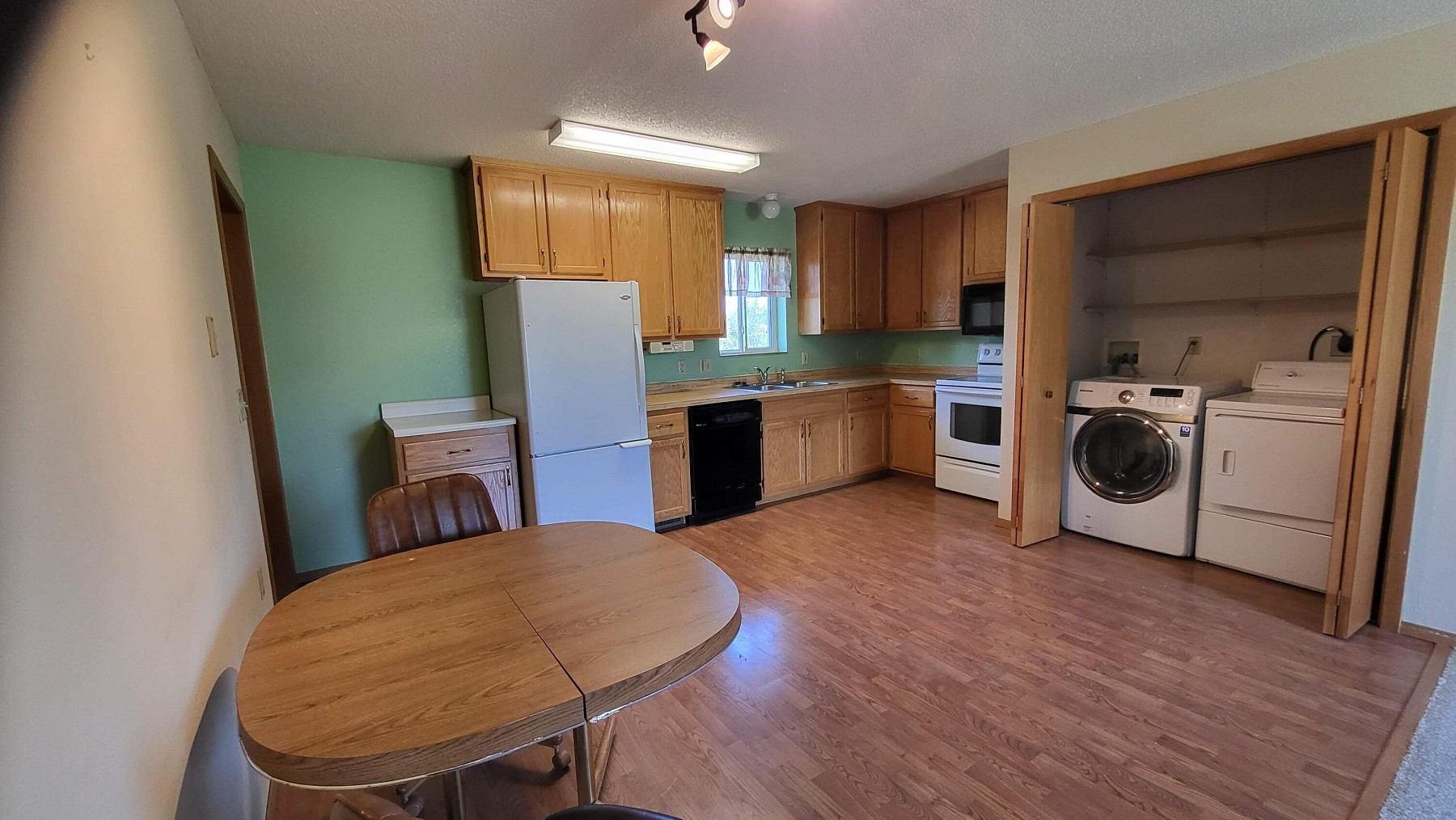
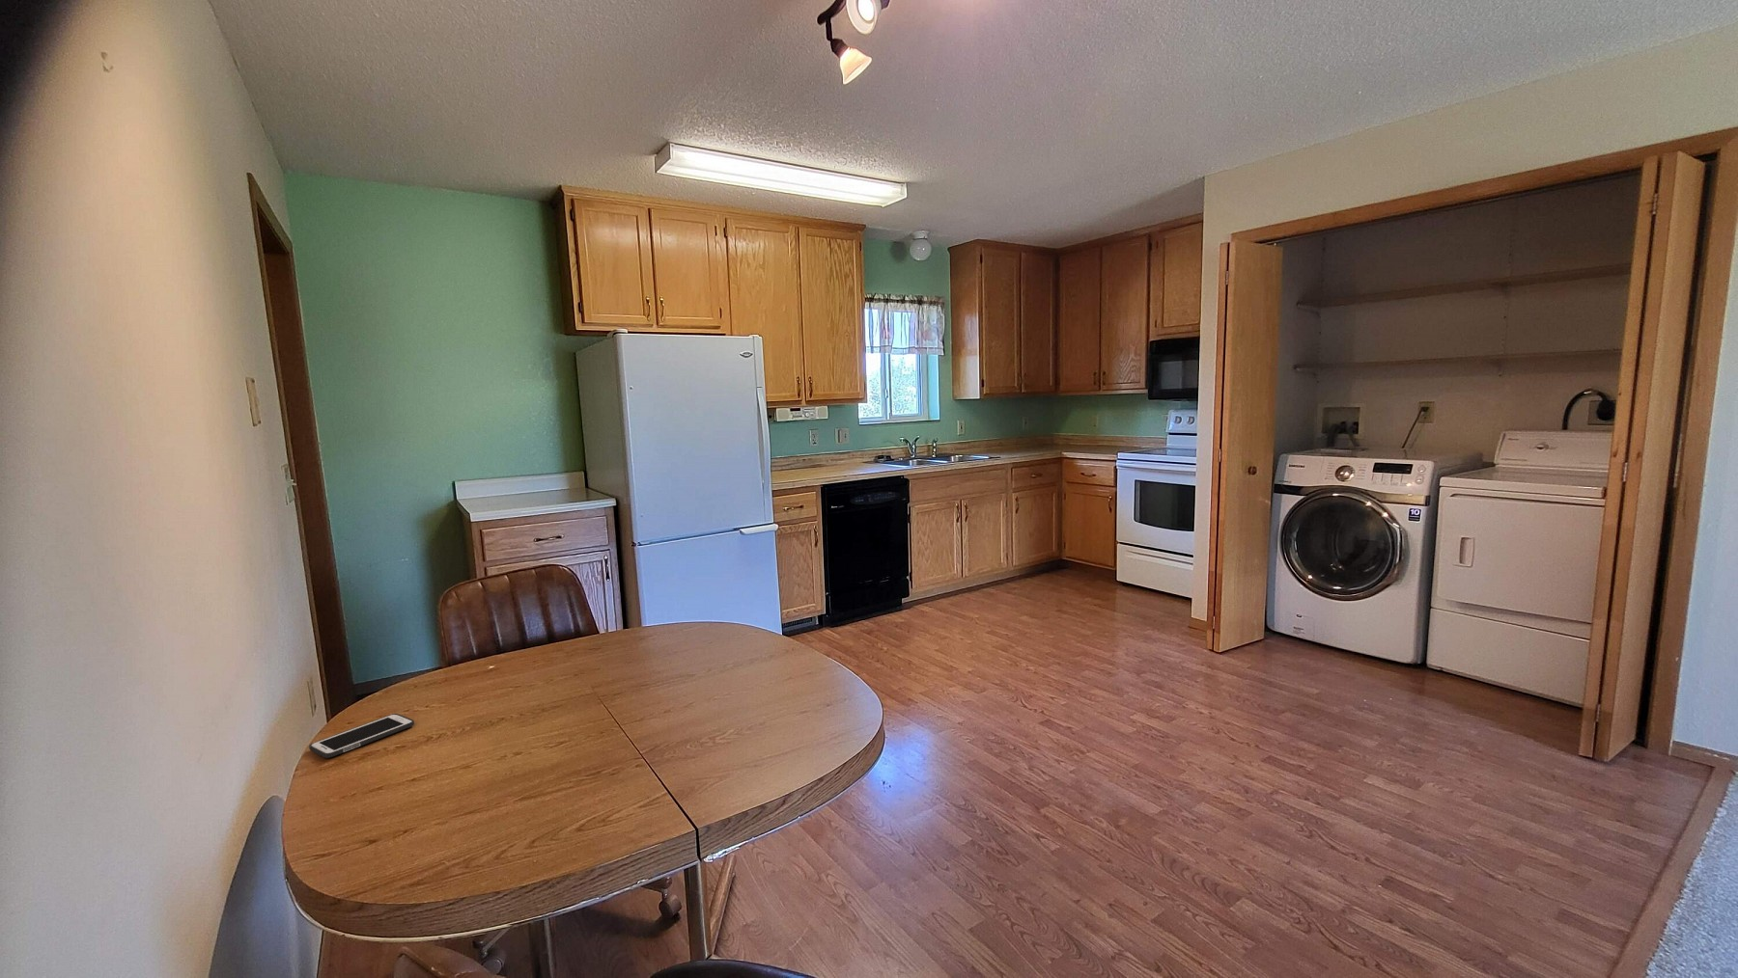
+ cell phone [308,713,415,759]
